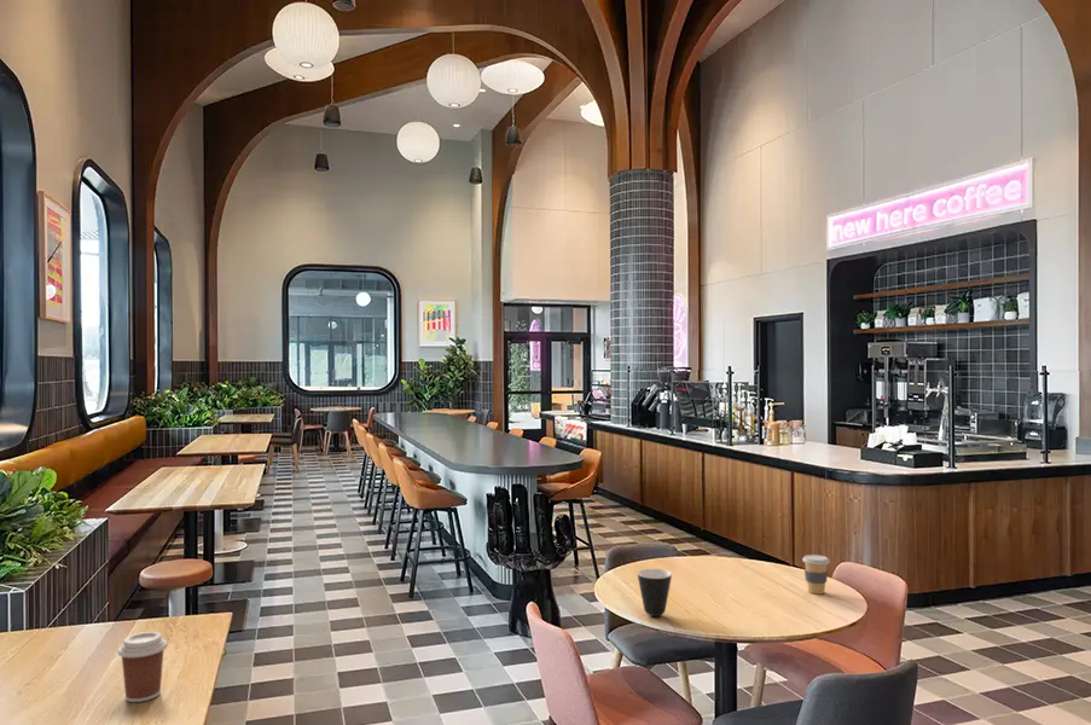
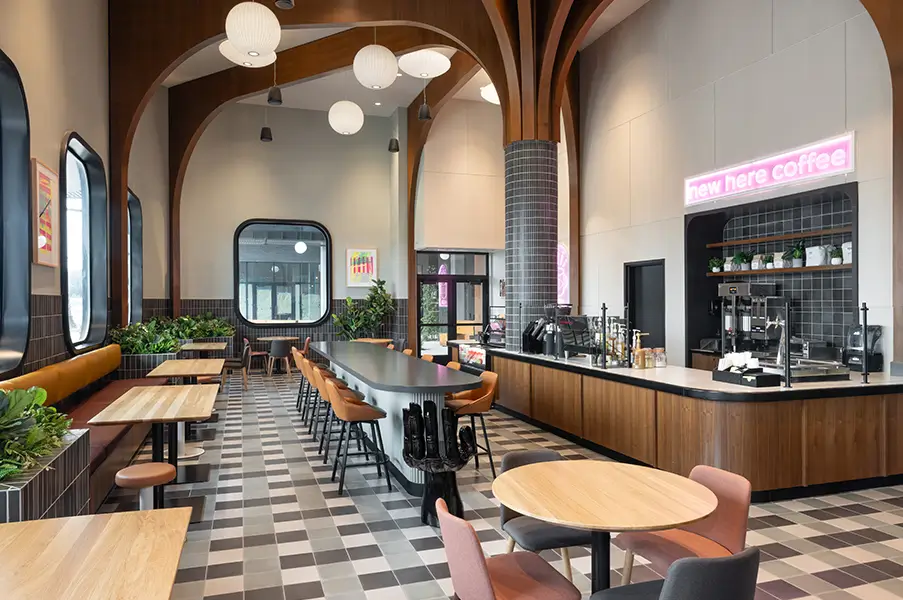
- coffee cup [801,553,831,596]
- mug [637,568,673,617]
- coffee cup [117,631,168,703]
